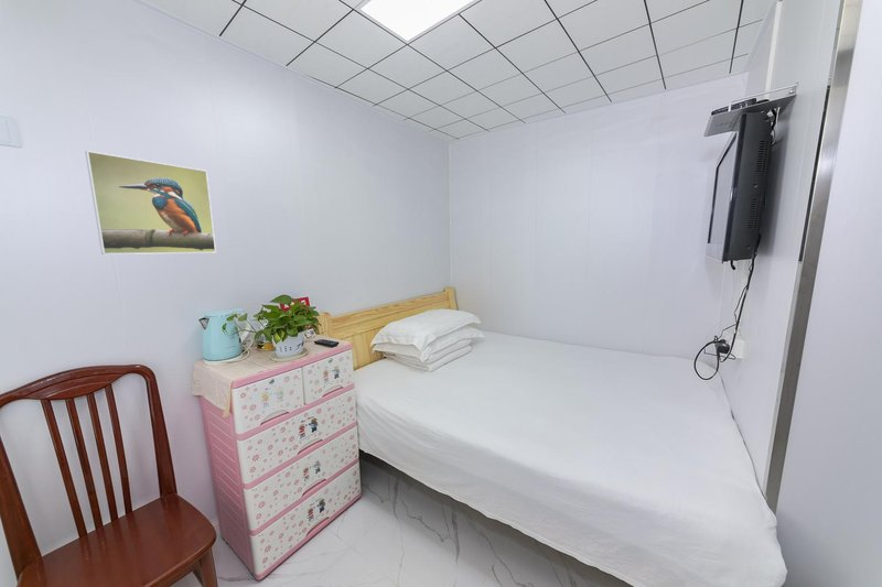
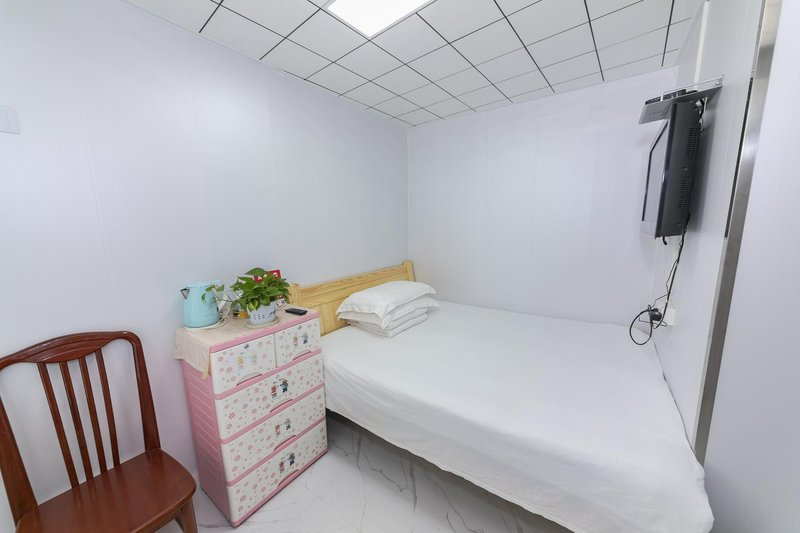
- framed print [84,150,217,256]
